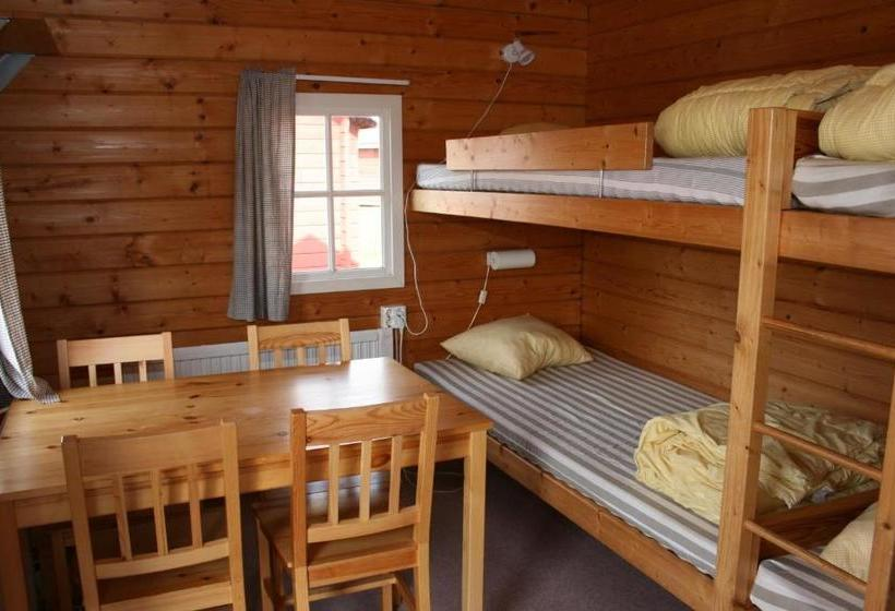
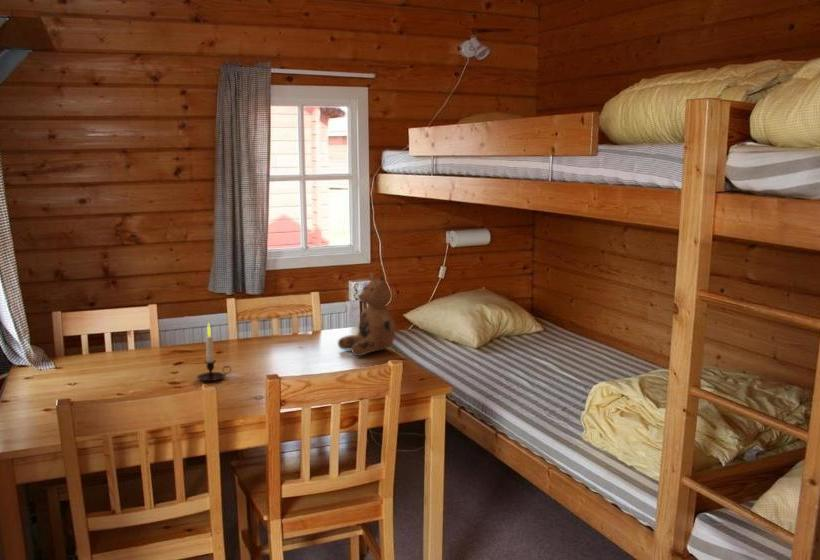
+ teddy bear [337,271,397,357]
+ candle [196,321,232,382]
